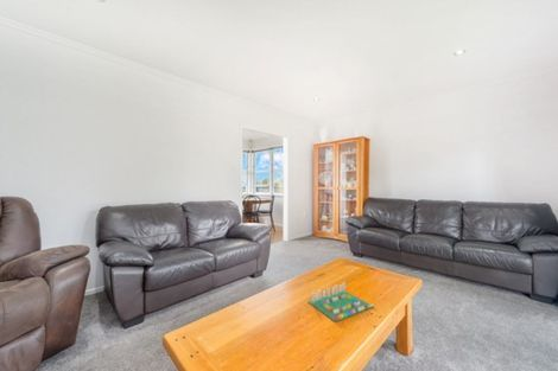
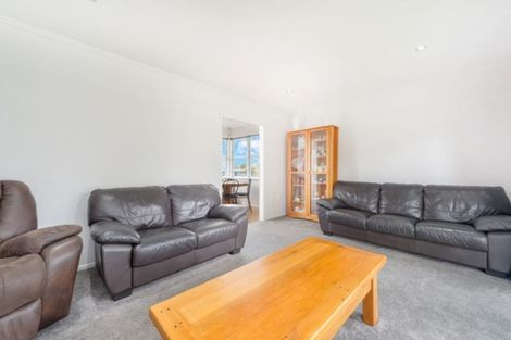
- board game [306,281,375,322]
